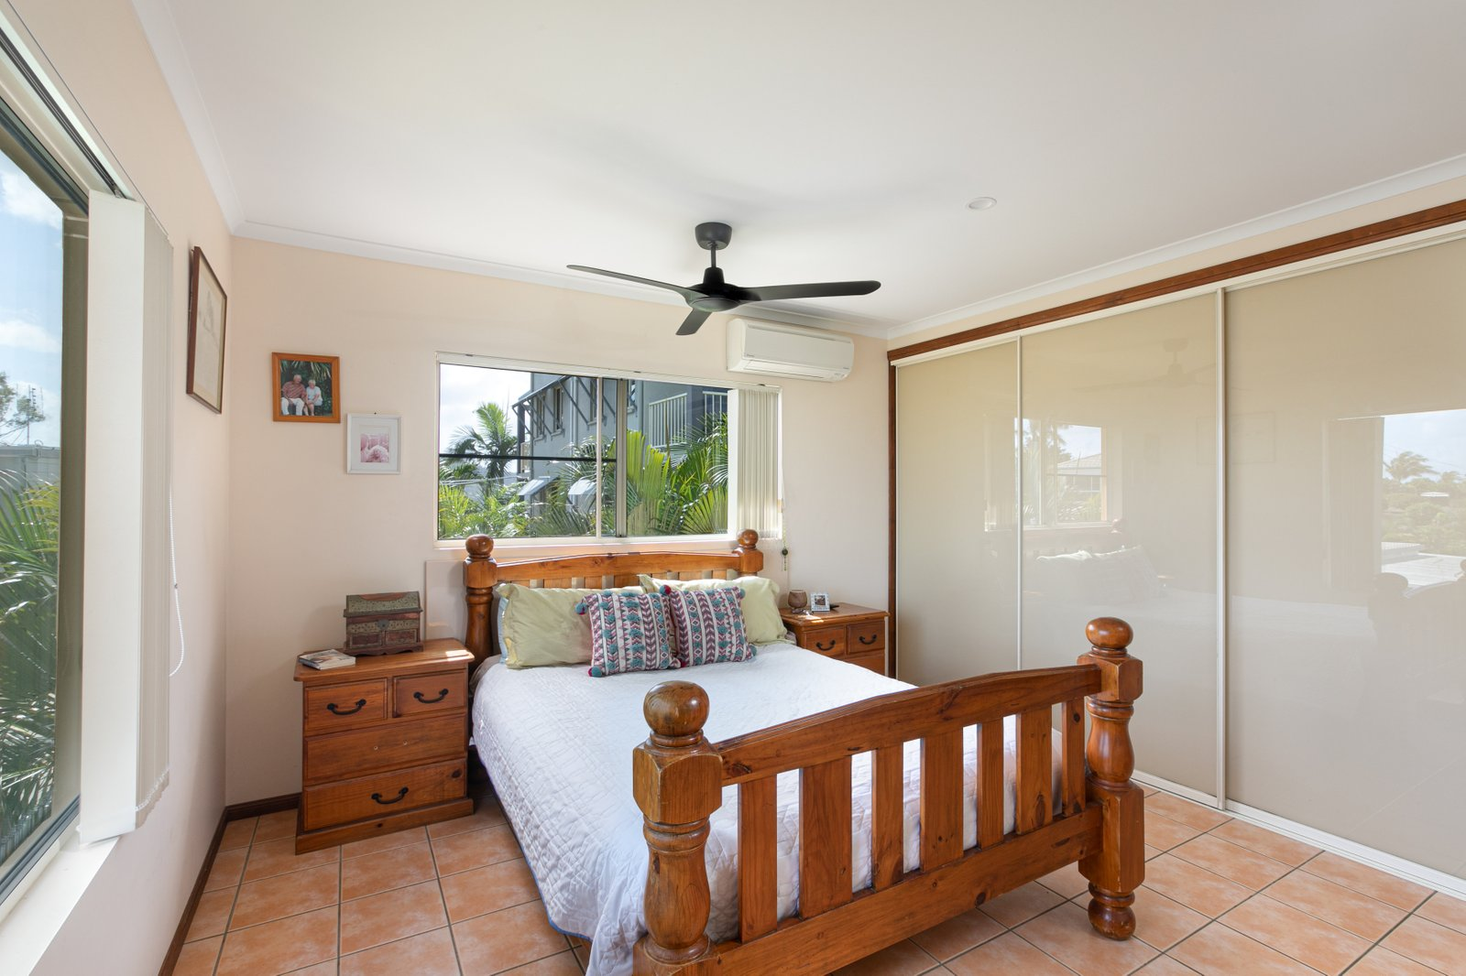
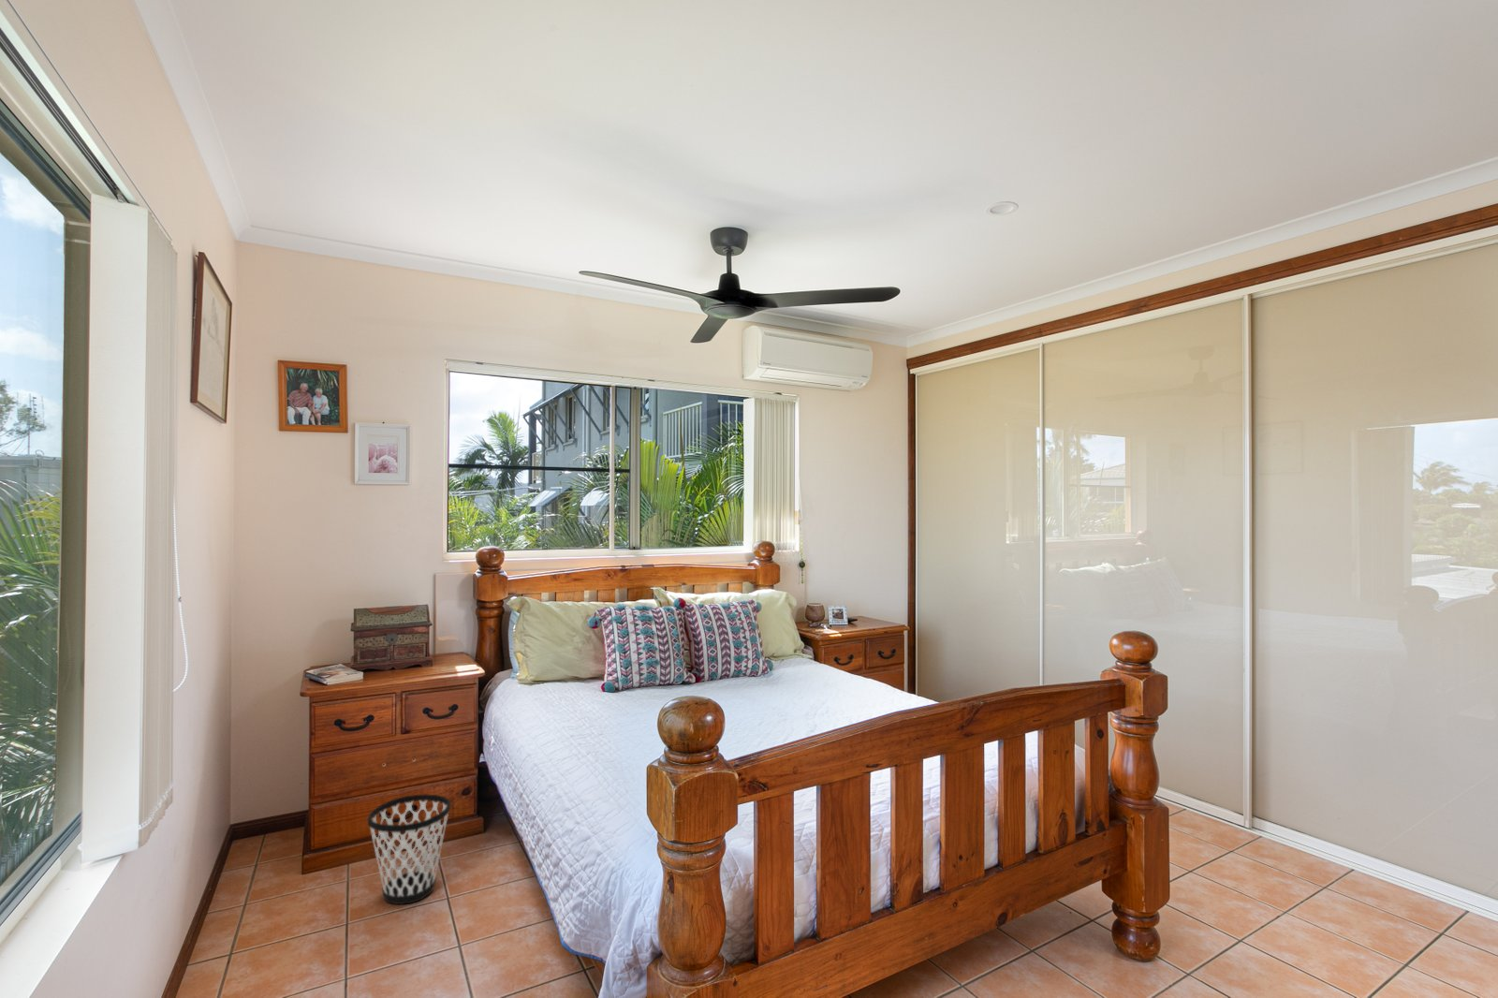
+ wastebasket [368,793,452,906]
